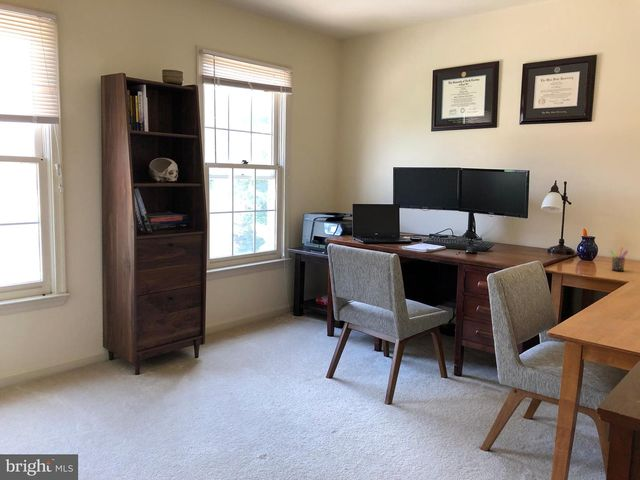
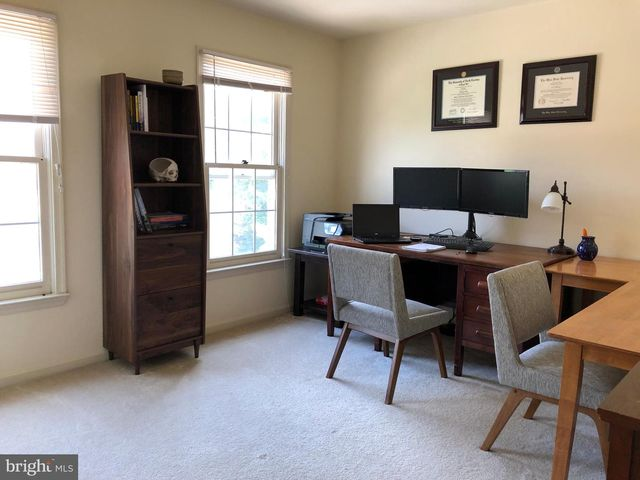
- pen holder [609,247,629,272]
